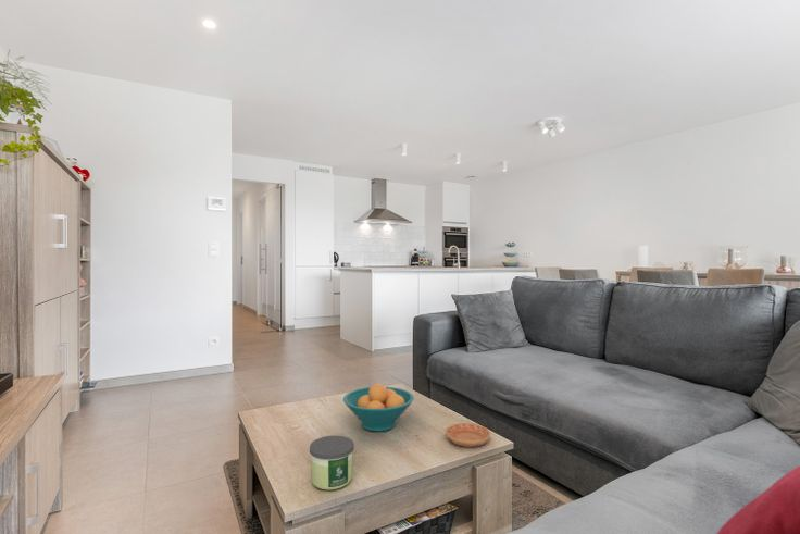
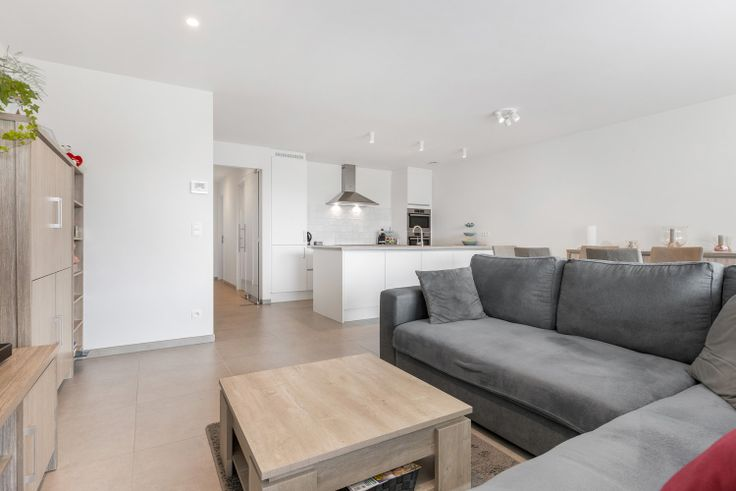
- fruit bowl [342,383,415,433]
- saucer [445,422,491,448]
- candle [309,434,355,490]
